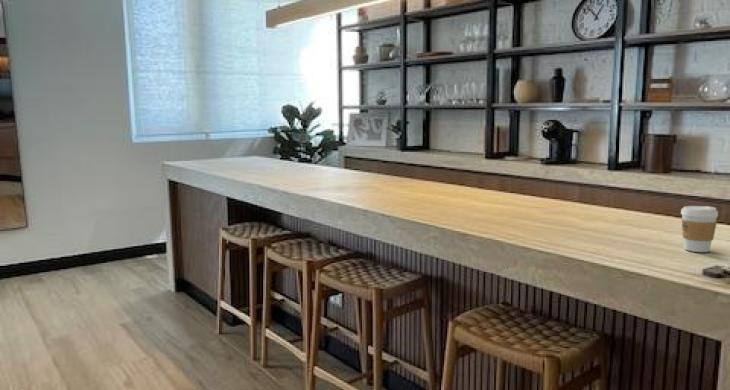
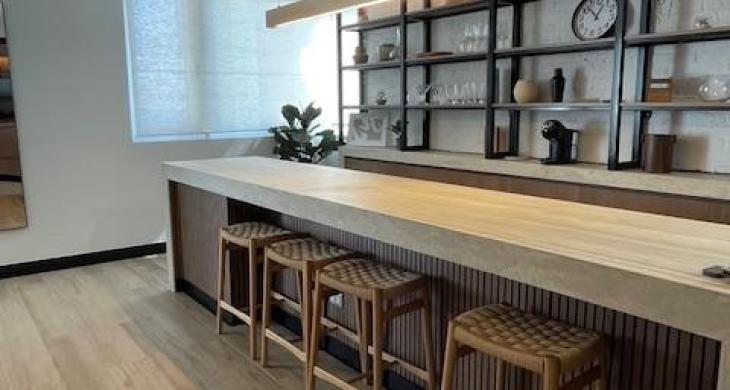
- coffee cup [680,205,719,253]
